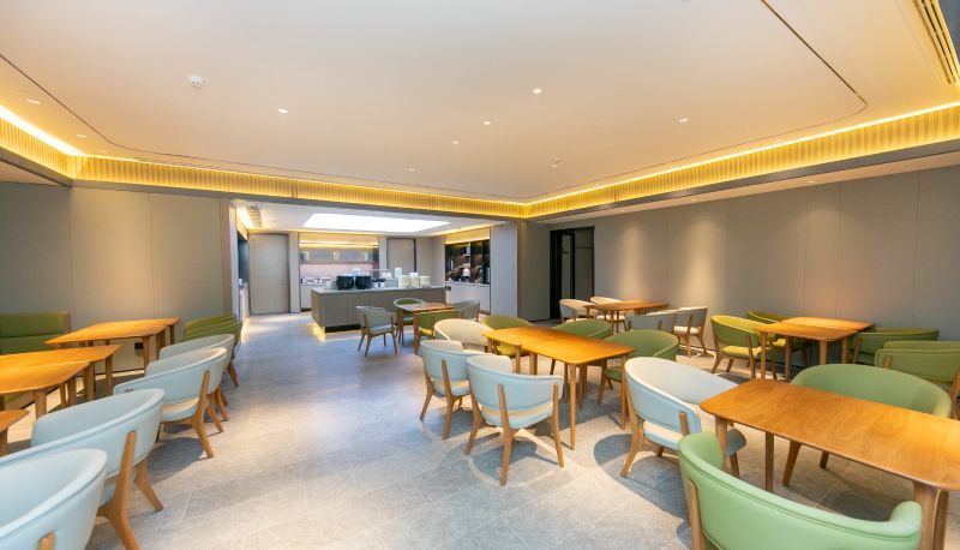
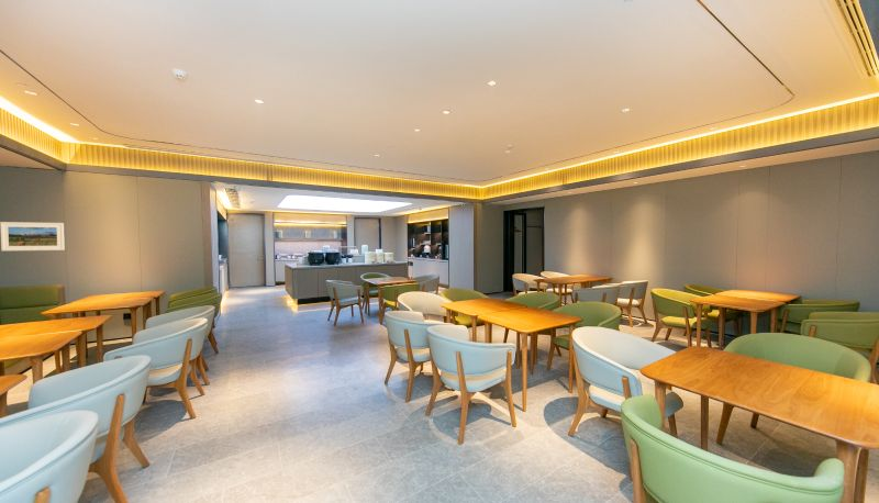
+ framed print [0,221,66,252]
